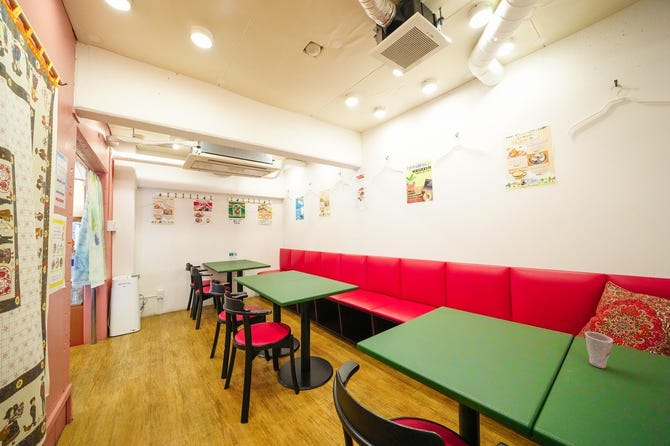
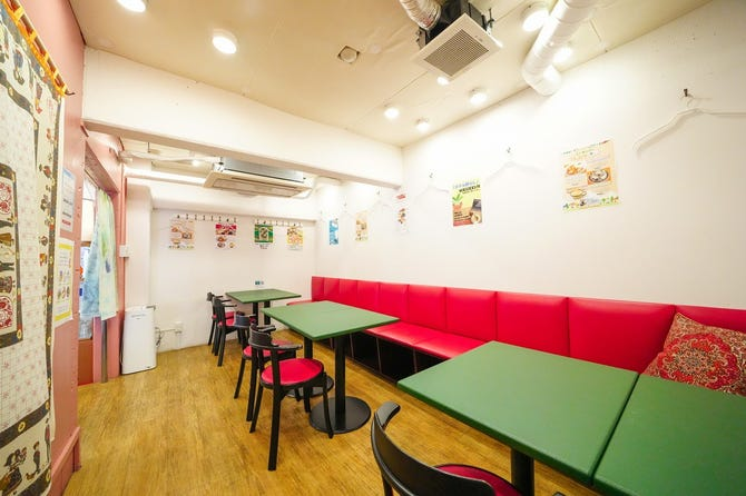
- cup [584,330,614,369]
